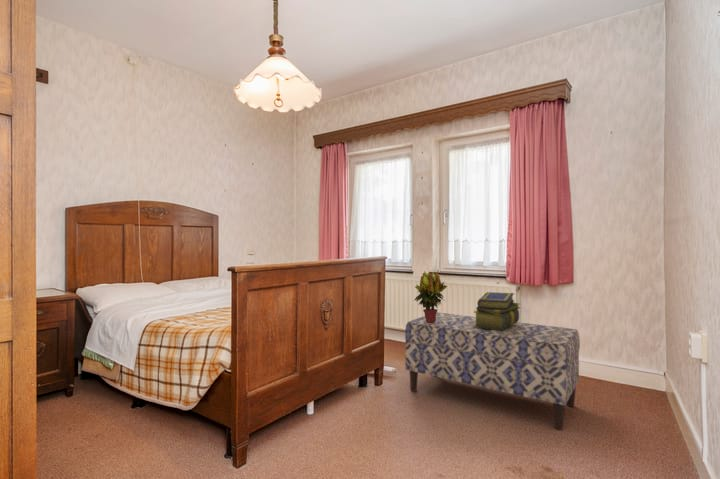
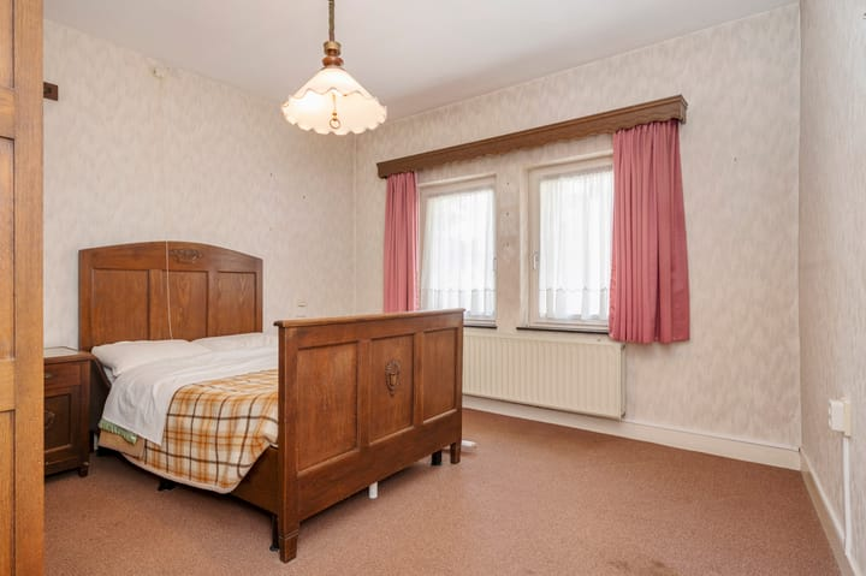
- bench [404,312,581,431]
- stack of books [473,291,522,331]
- potted plant [414,270,448,323]
